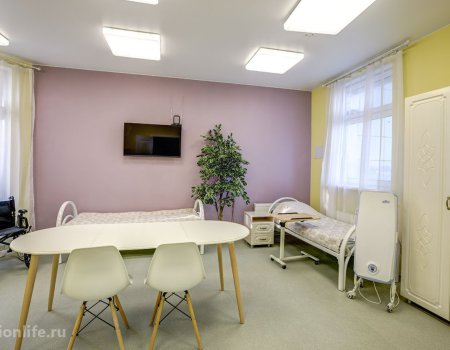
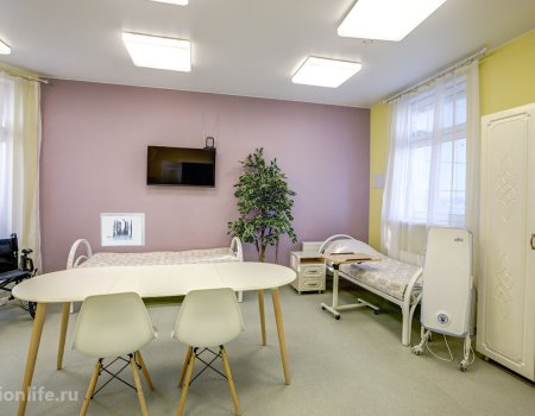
+ wall art [99,212,146,248]
